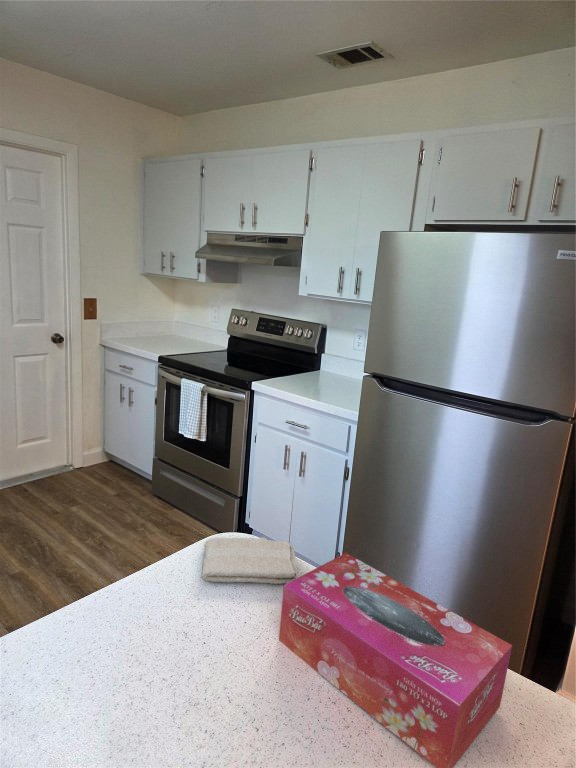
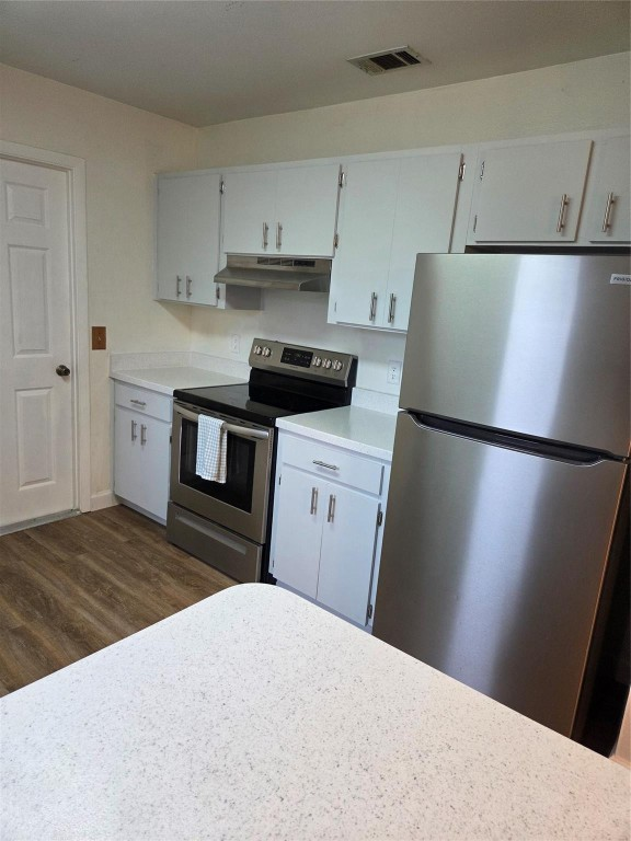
- tissue box [278,552,513,768]
- washcloth [201,536,300,585]
